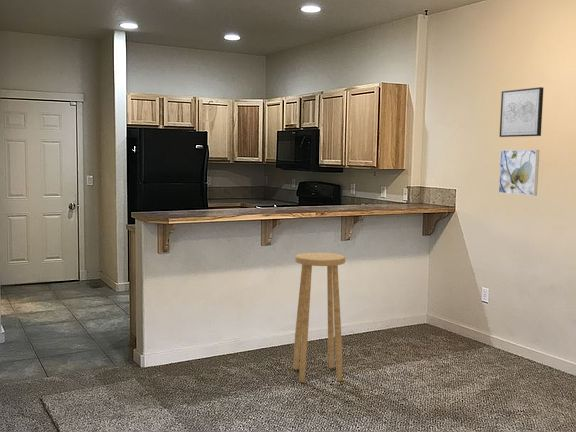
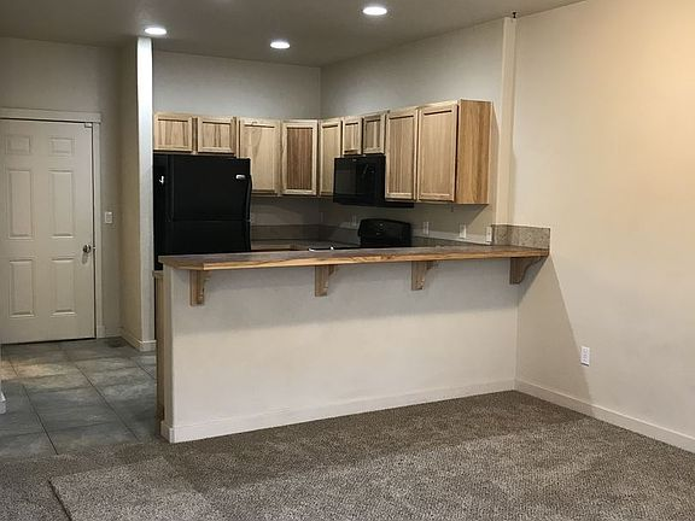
- wall art [498,86,544,138]
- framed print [498,149,540,196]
- stool [292,252,346,383]
